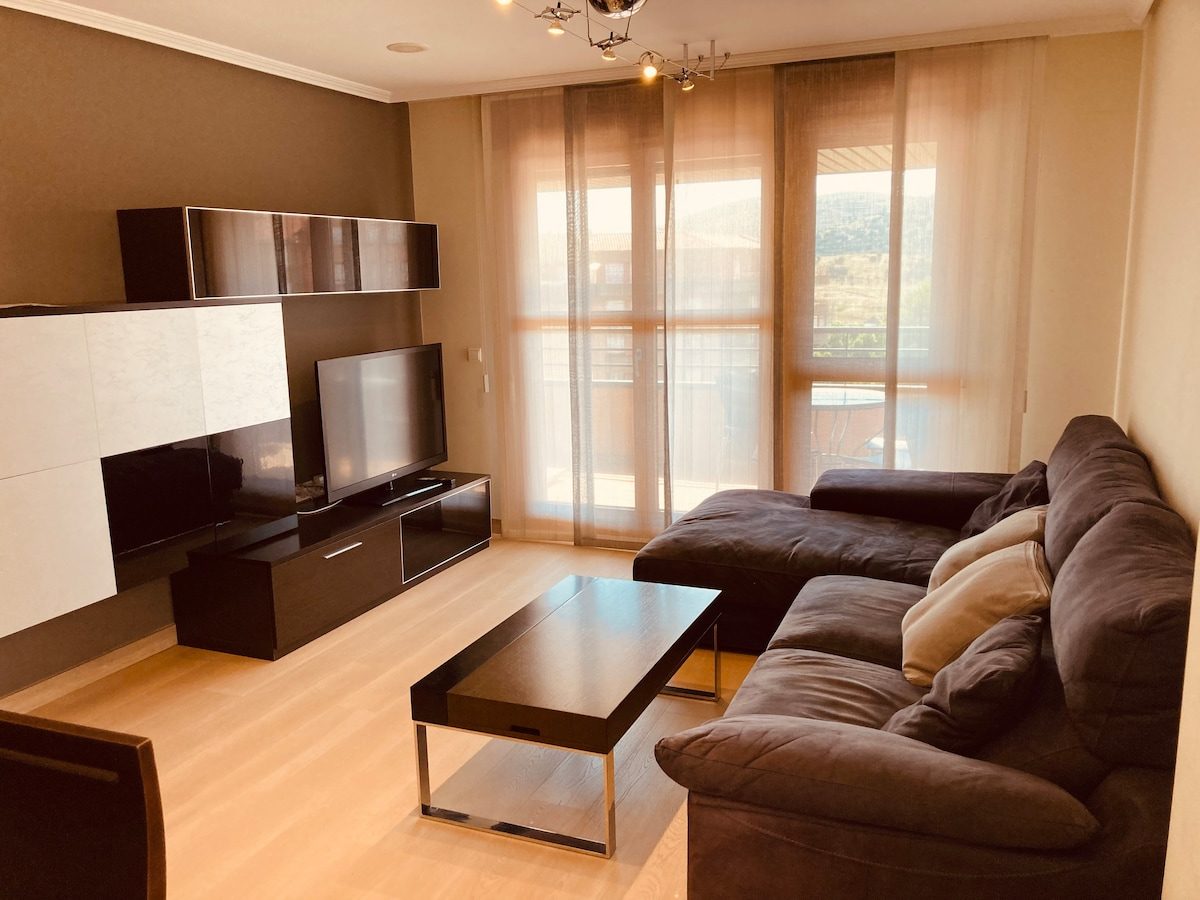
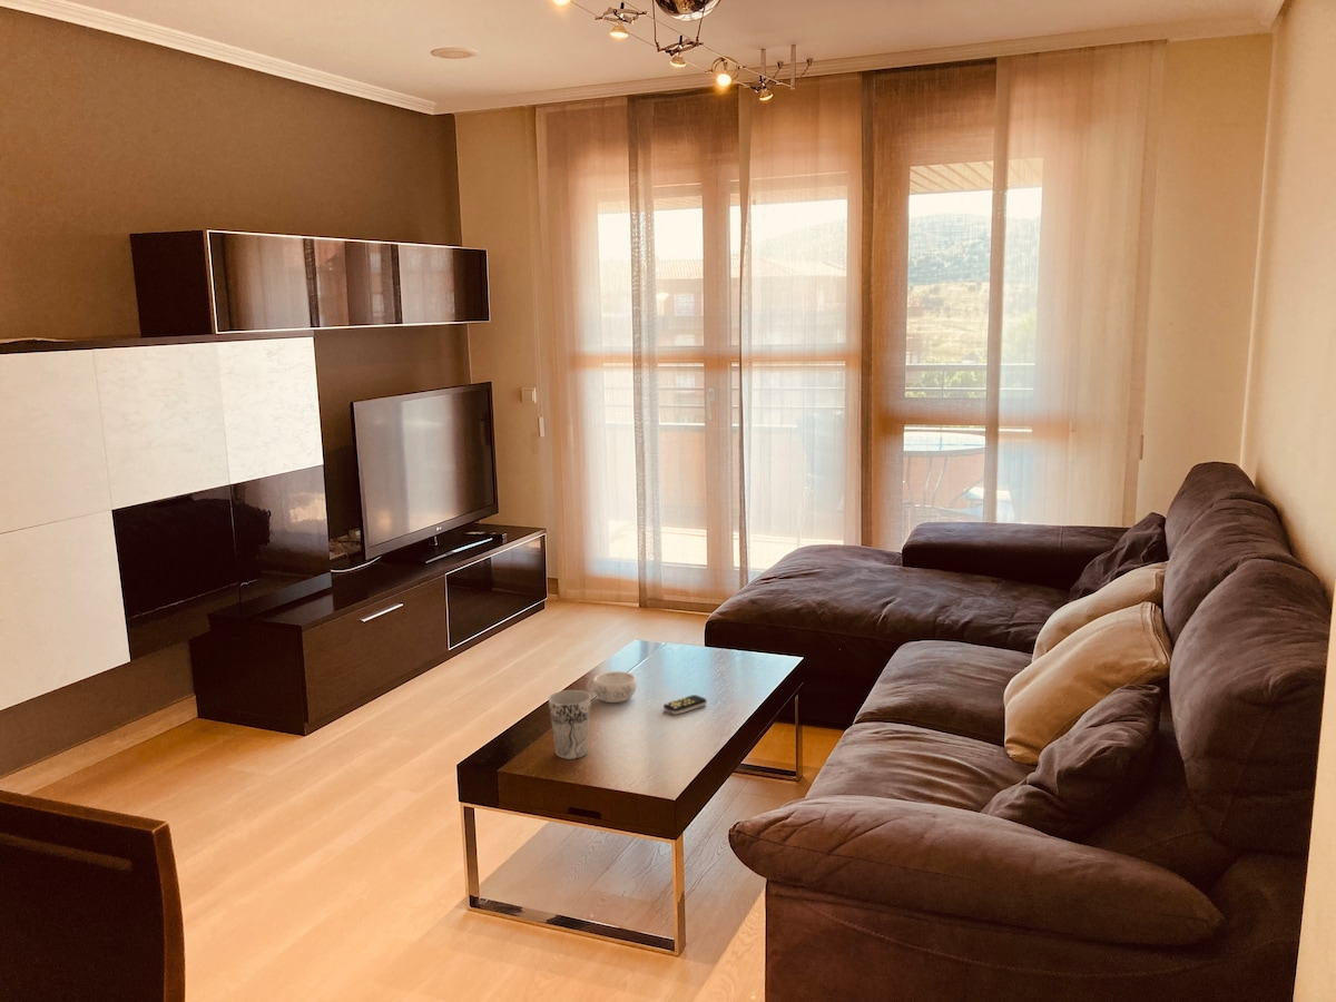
+ cup [547,689,592,760]
+ remote control [662,694,708,716]
+ decorative bowl [586,670,638,704]
